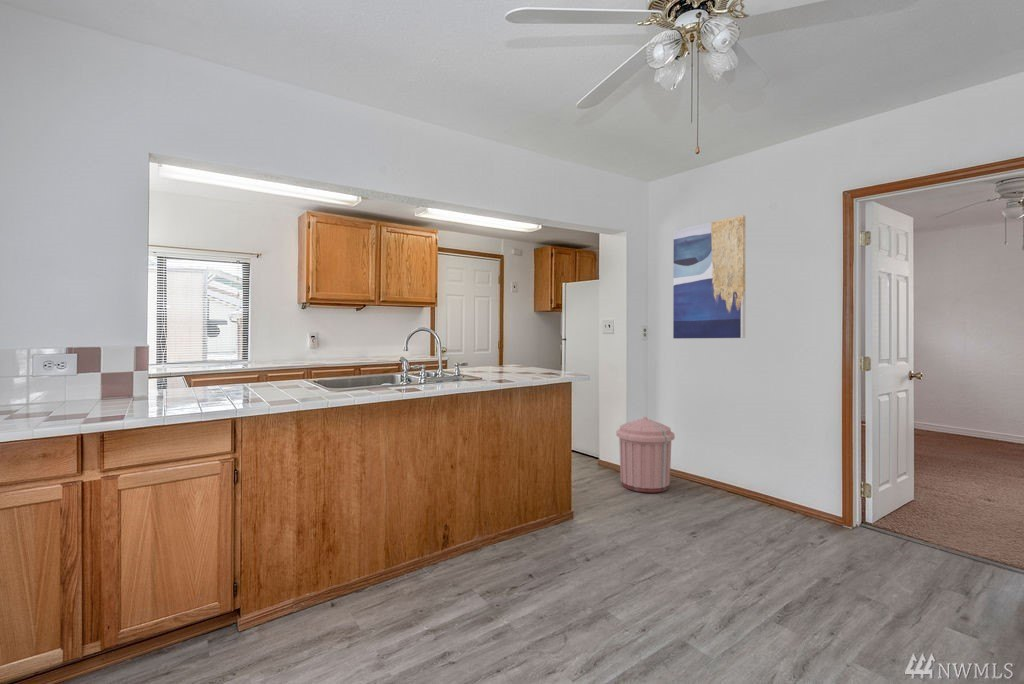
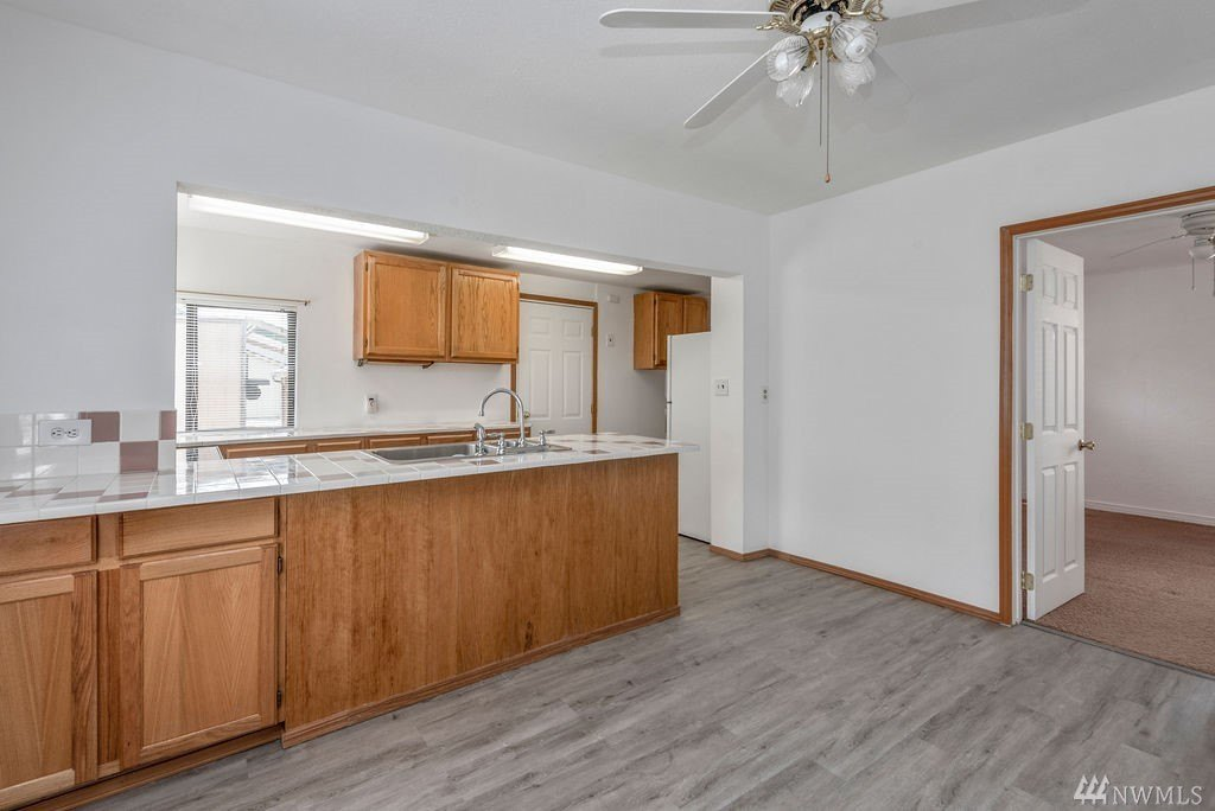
- trash can [615,416,676,494]
- wall art [672,214,746,339]
